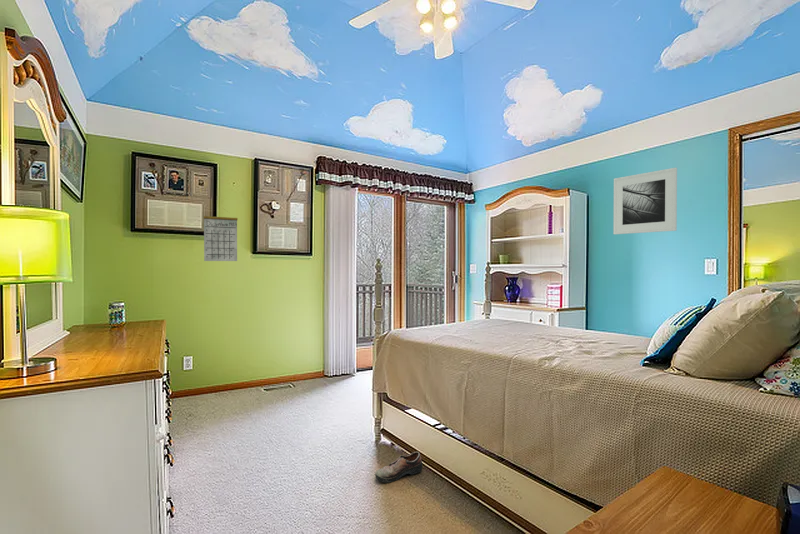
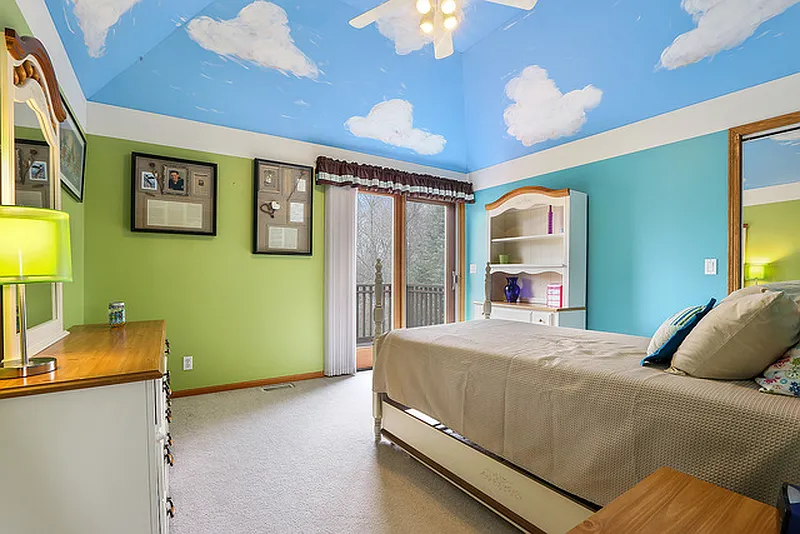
- shoe [374,451,423,483]
- calendar [203,208,239,262]
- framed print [612,167,678,235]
